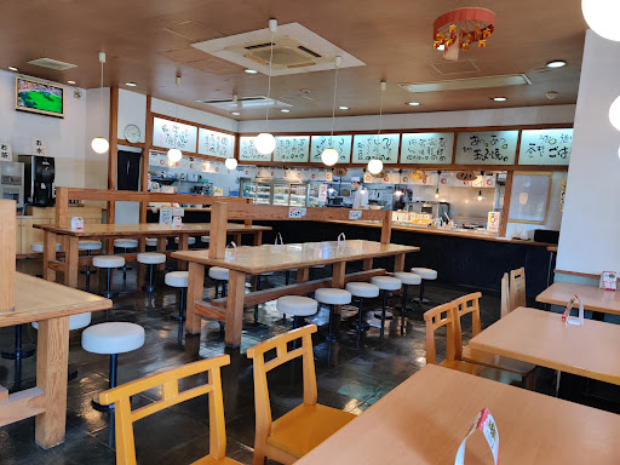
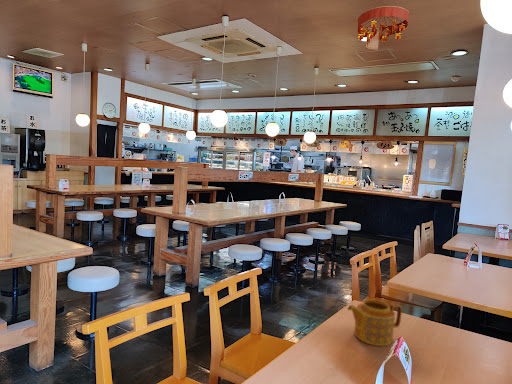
+ teapot [347,299,403,347]
